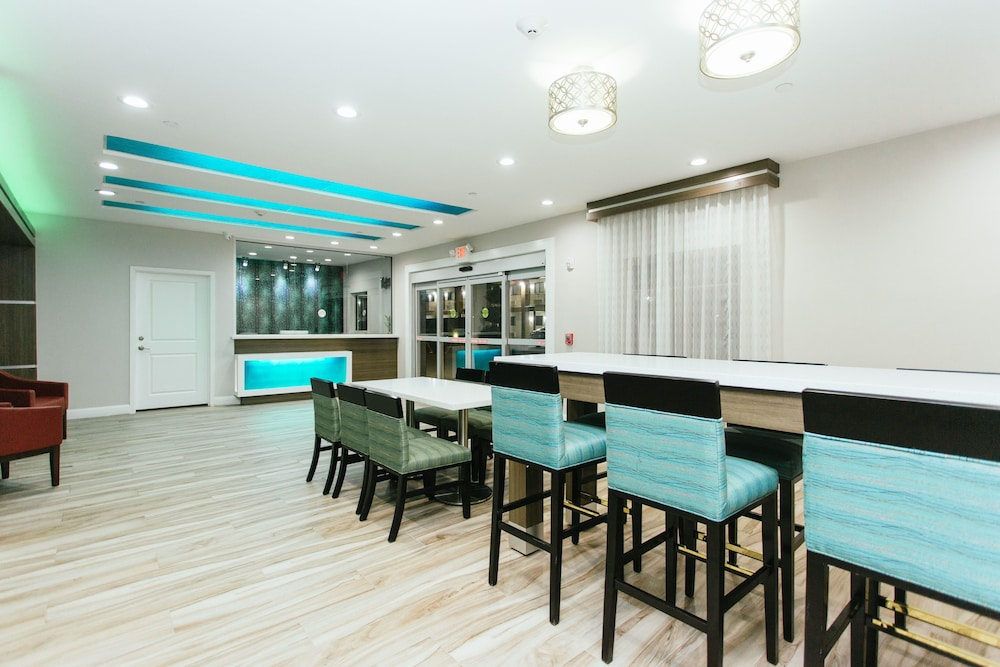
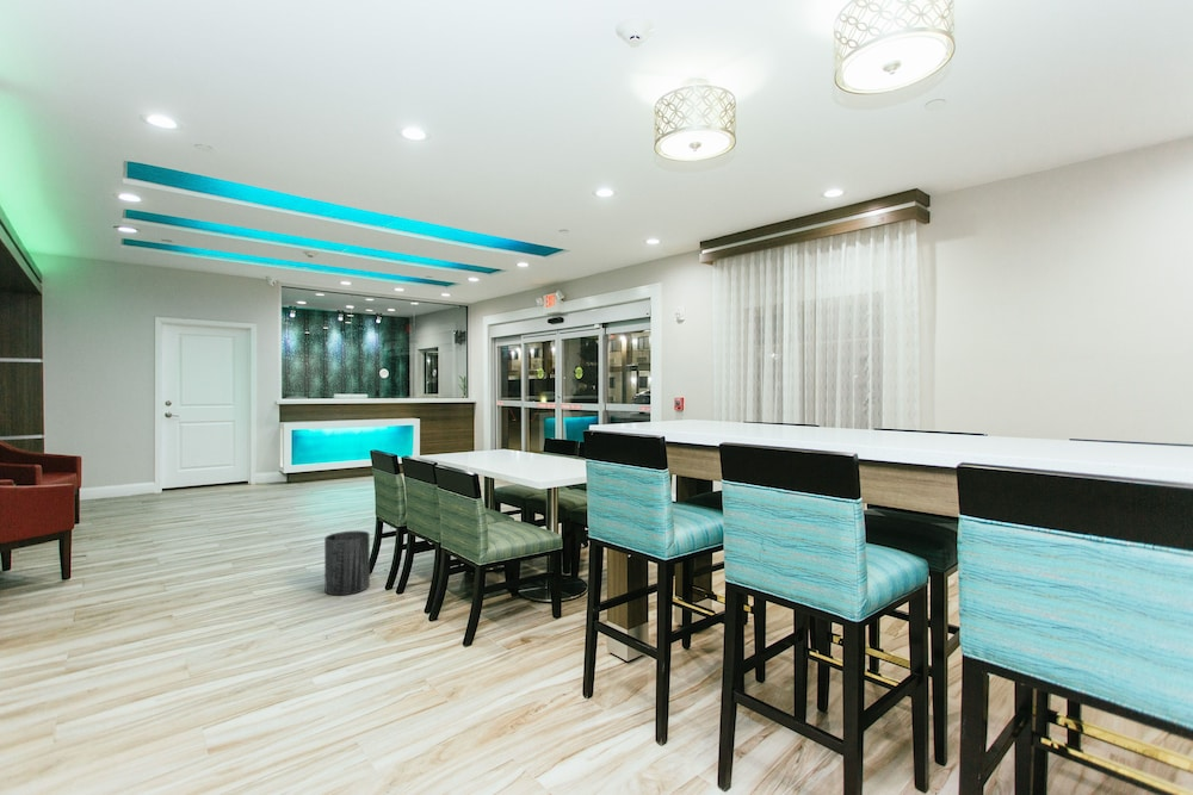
+ trash can [323,529,371,596]
